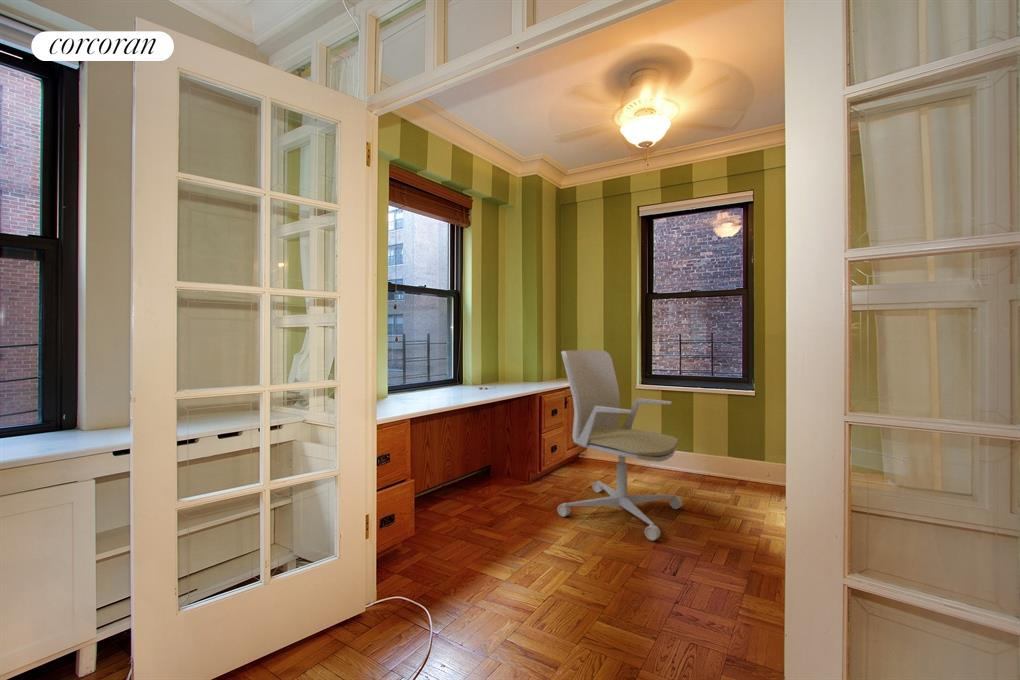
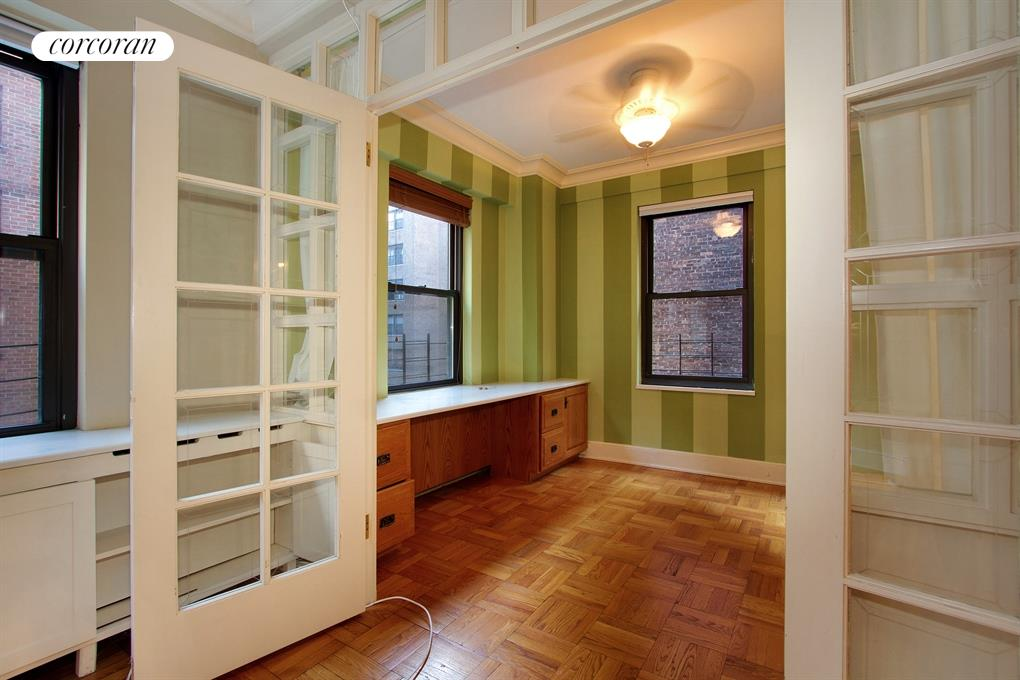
- office chair [556,349,684,541]
